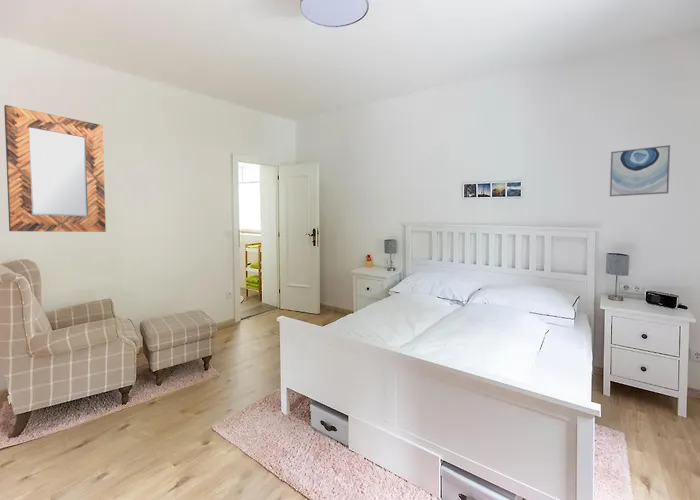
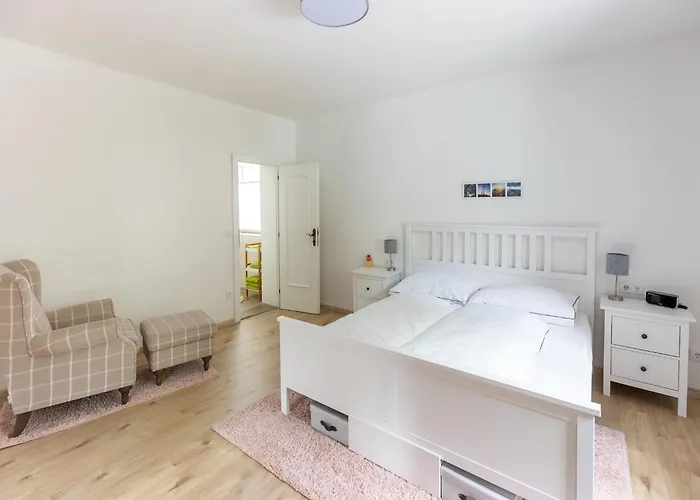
- home mirror [3,104,107,233]
- wall art [609,144,671,198]
